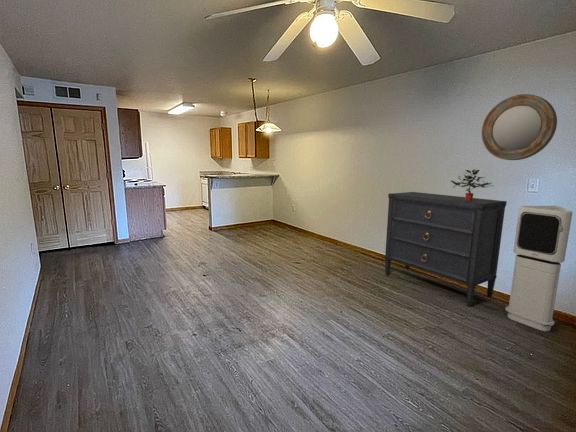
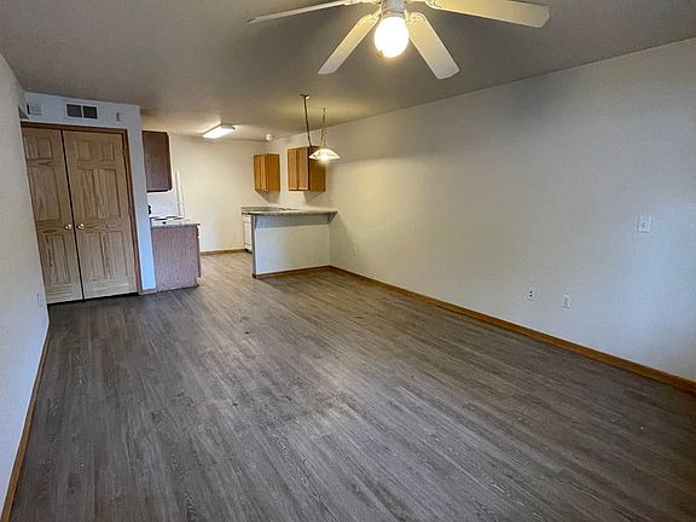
- potted plant [450,168,494,201]
- home mirror [480,93,558,161]
- dresser [384,191,508,307]
- air purifier [504,205,573,332]
